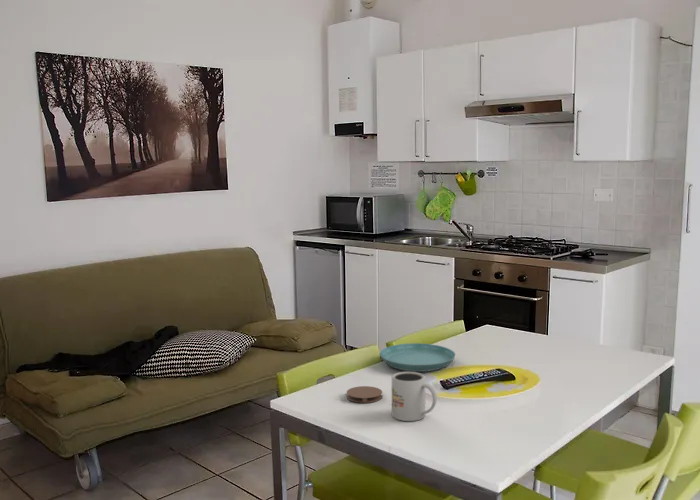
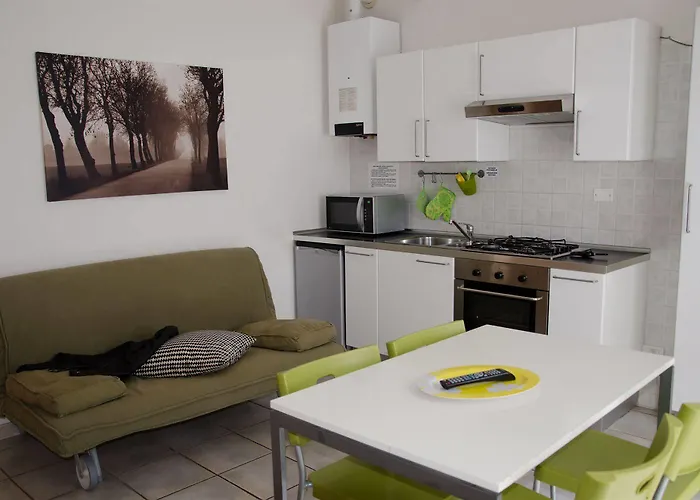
- coaster [346,385,383,404]
- mug [391,371,438,422]
- saucer [379,342,456,373]
